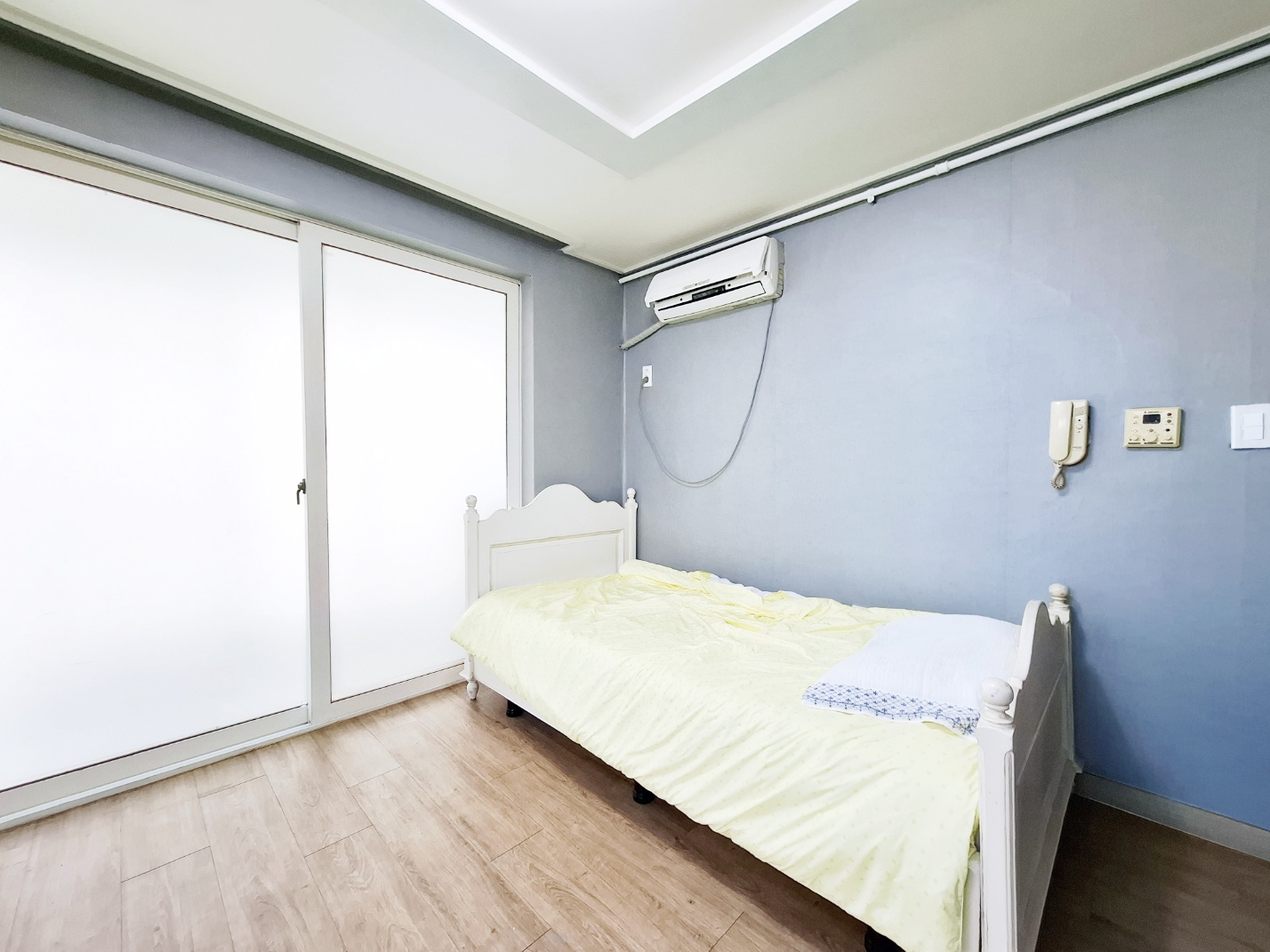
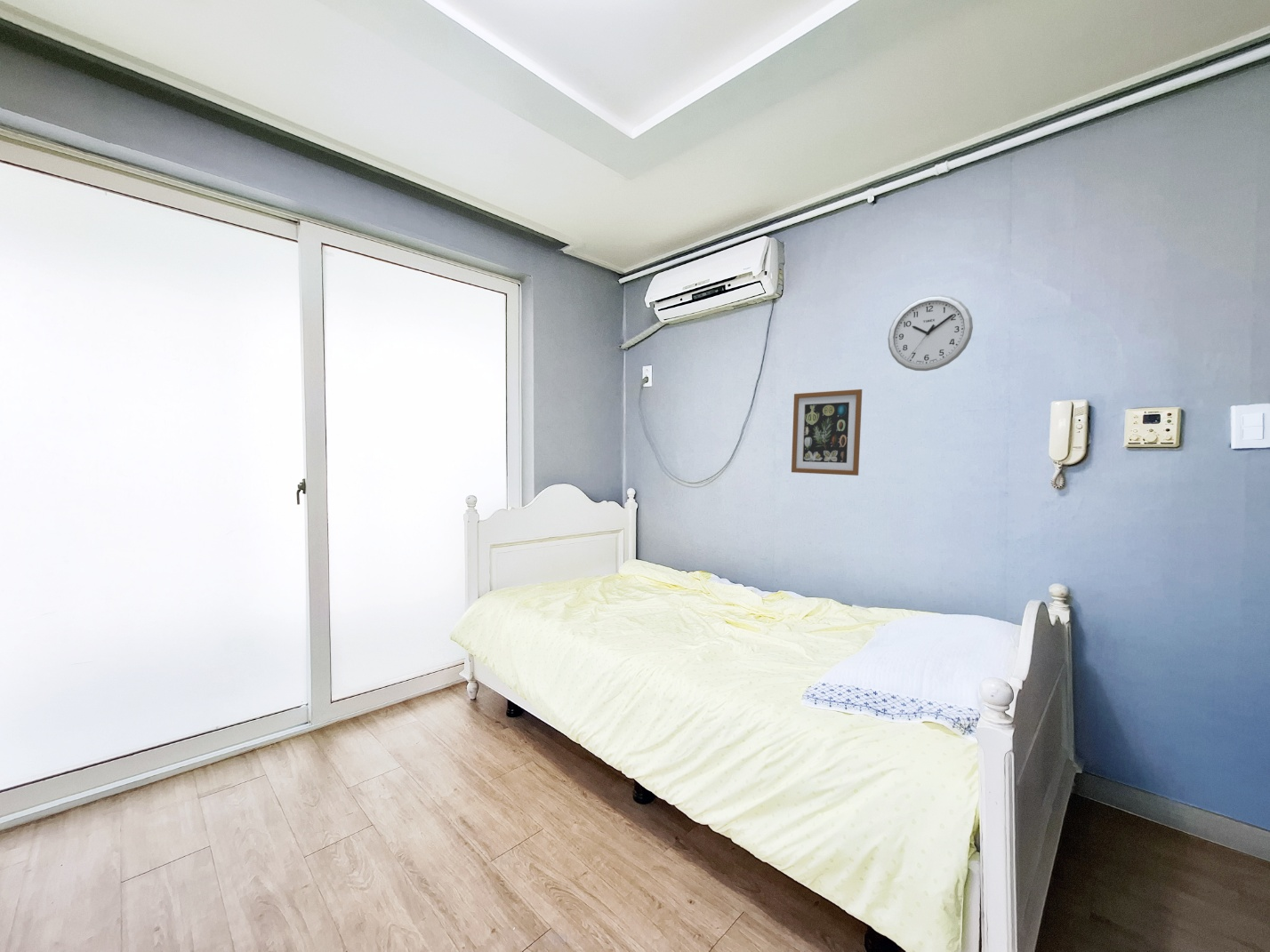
+ wall clock [887,294,974,372]
+ wall art [791,388,863,476]
